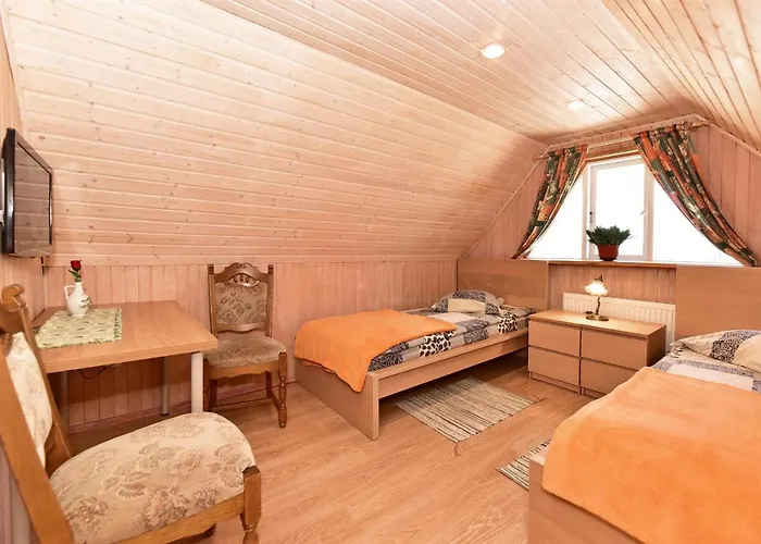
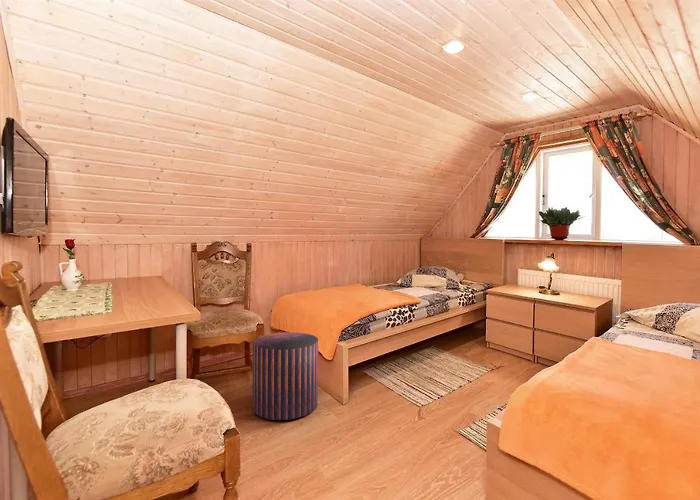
+ pouf [251,331,319,421]
